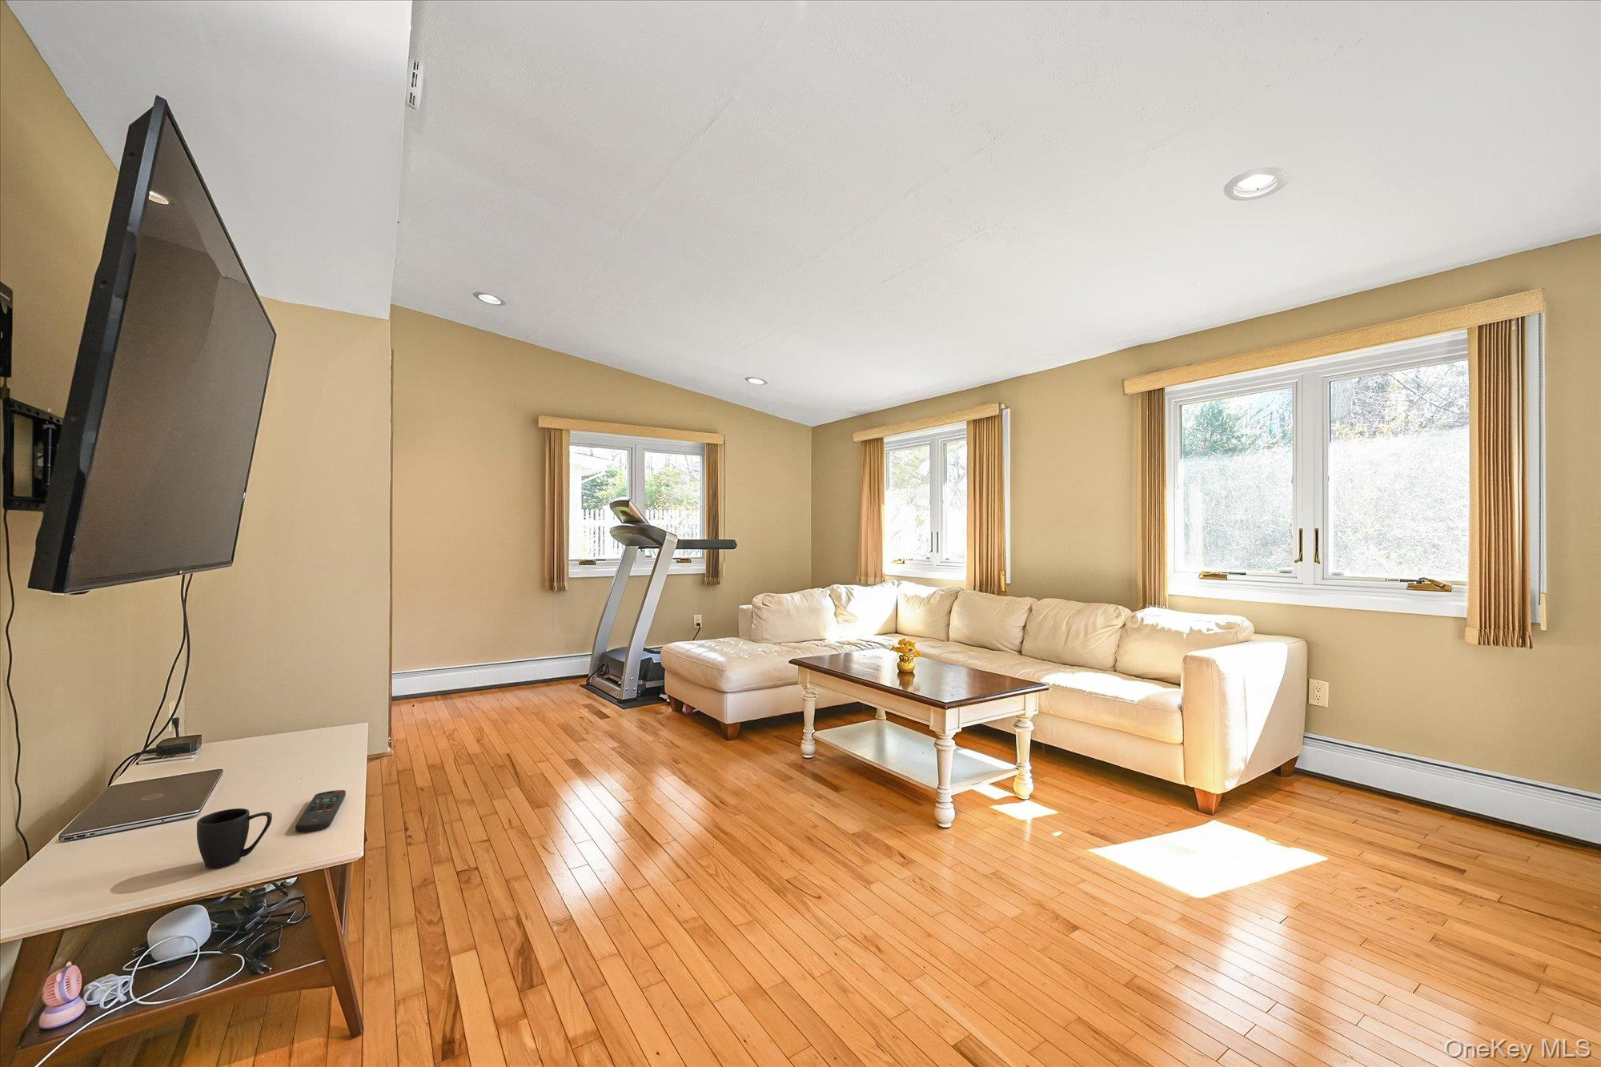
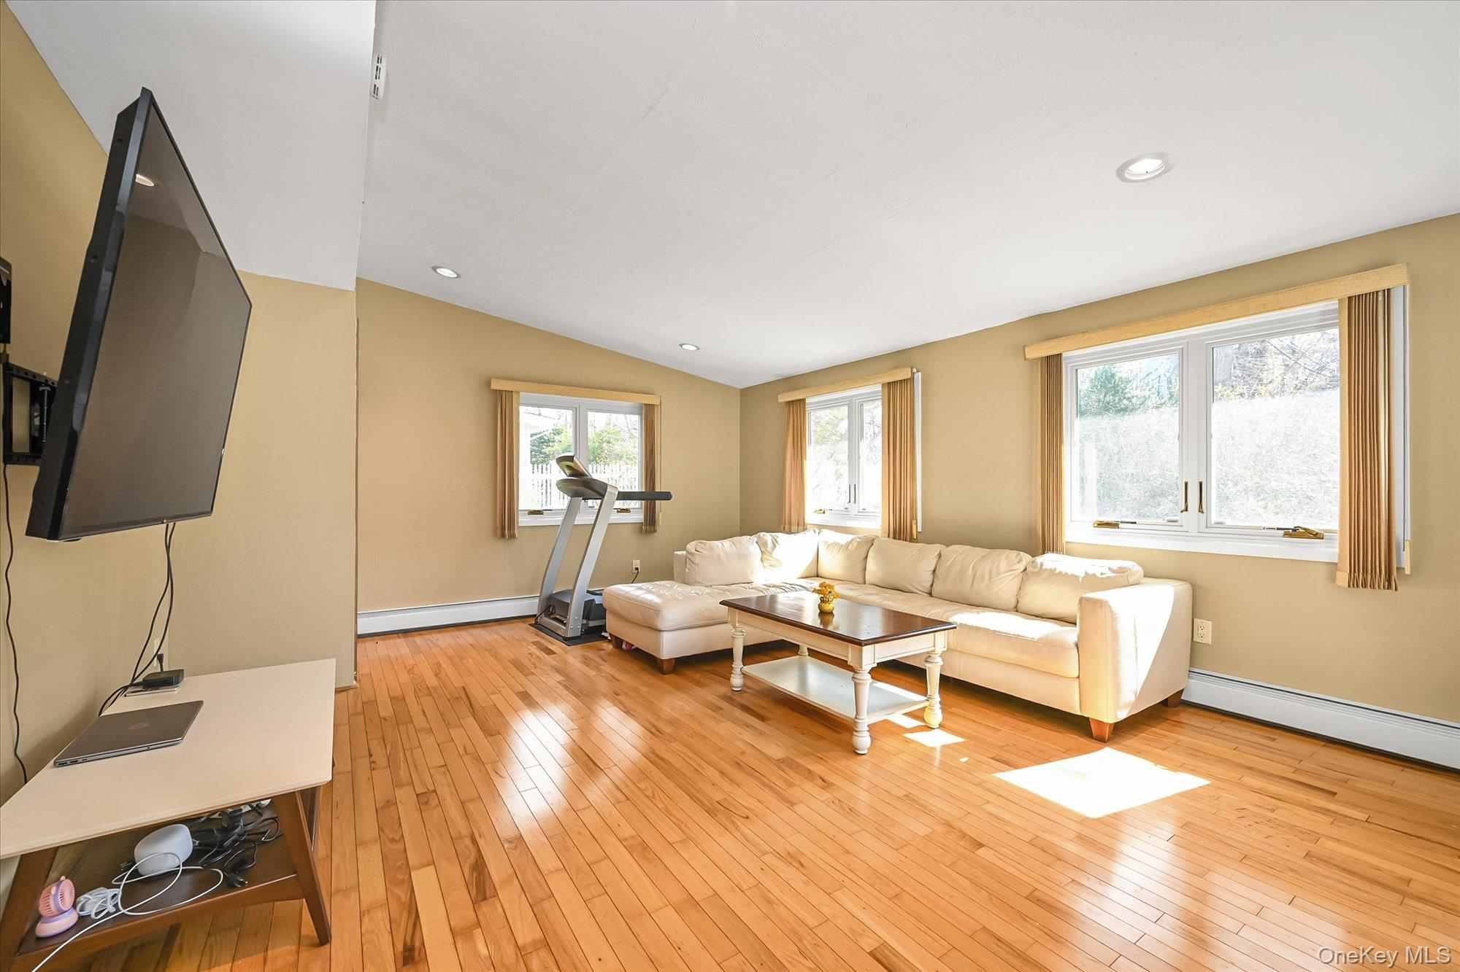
- mug [196,807,273,869]
- remote control [294,790,346,834]
